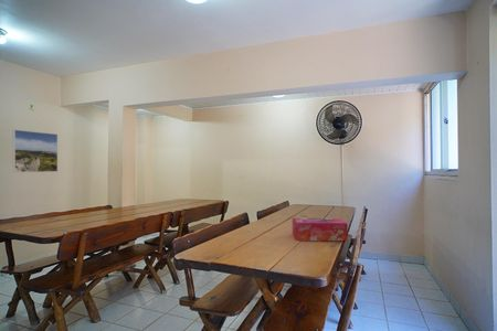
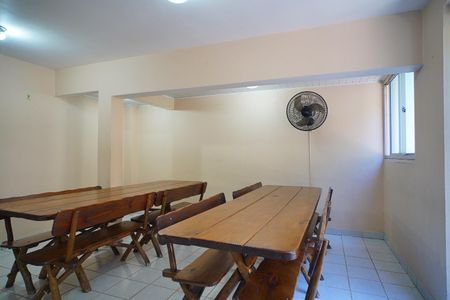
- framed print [12,129,59,173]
- tissue box [292,217,349,242]
